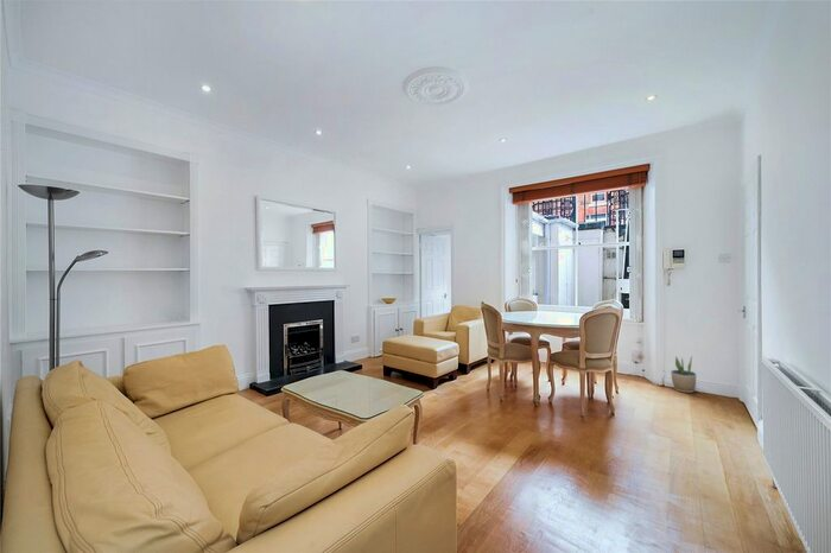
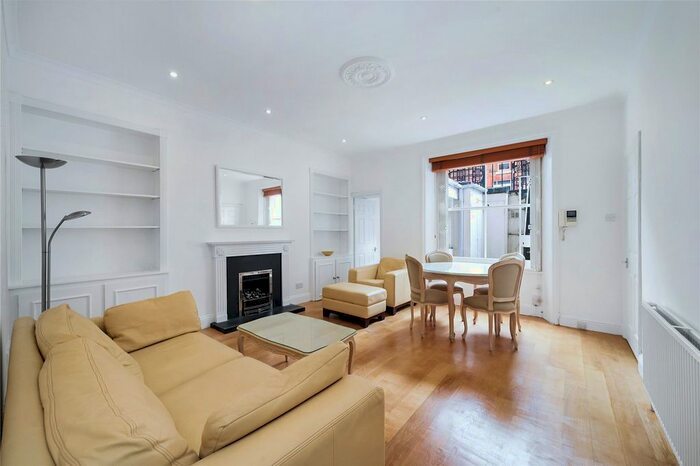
- potted plant [670,354,697,394]
